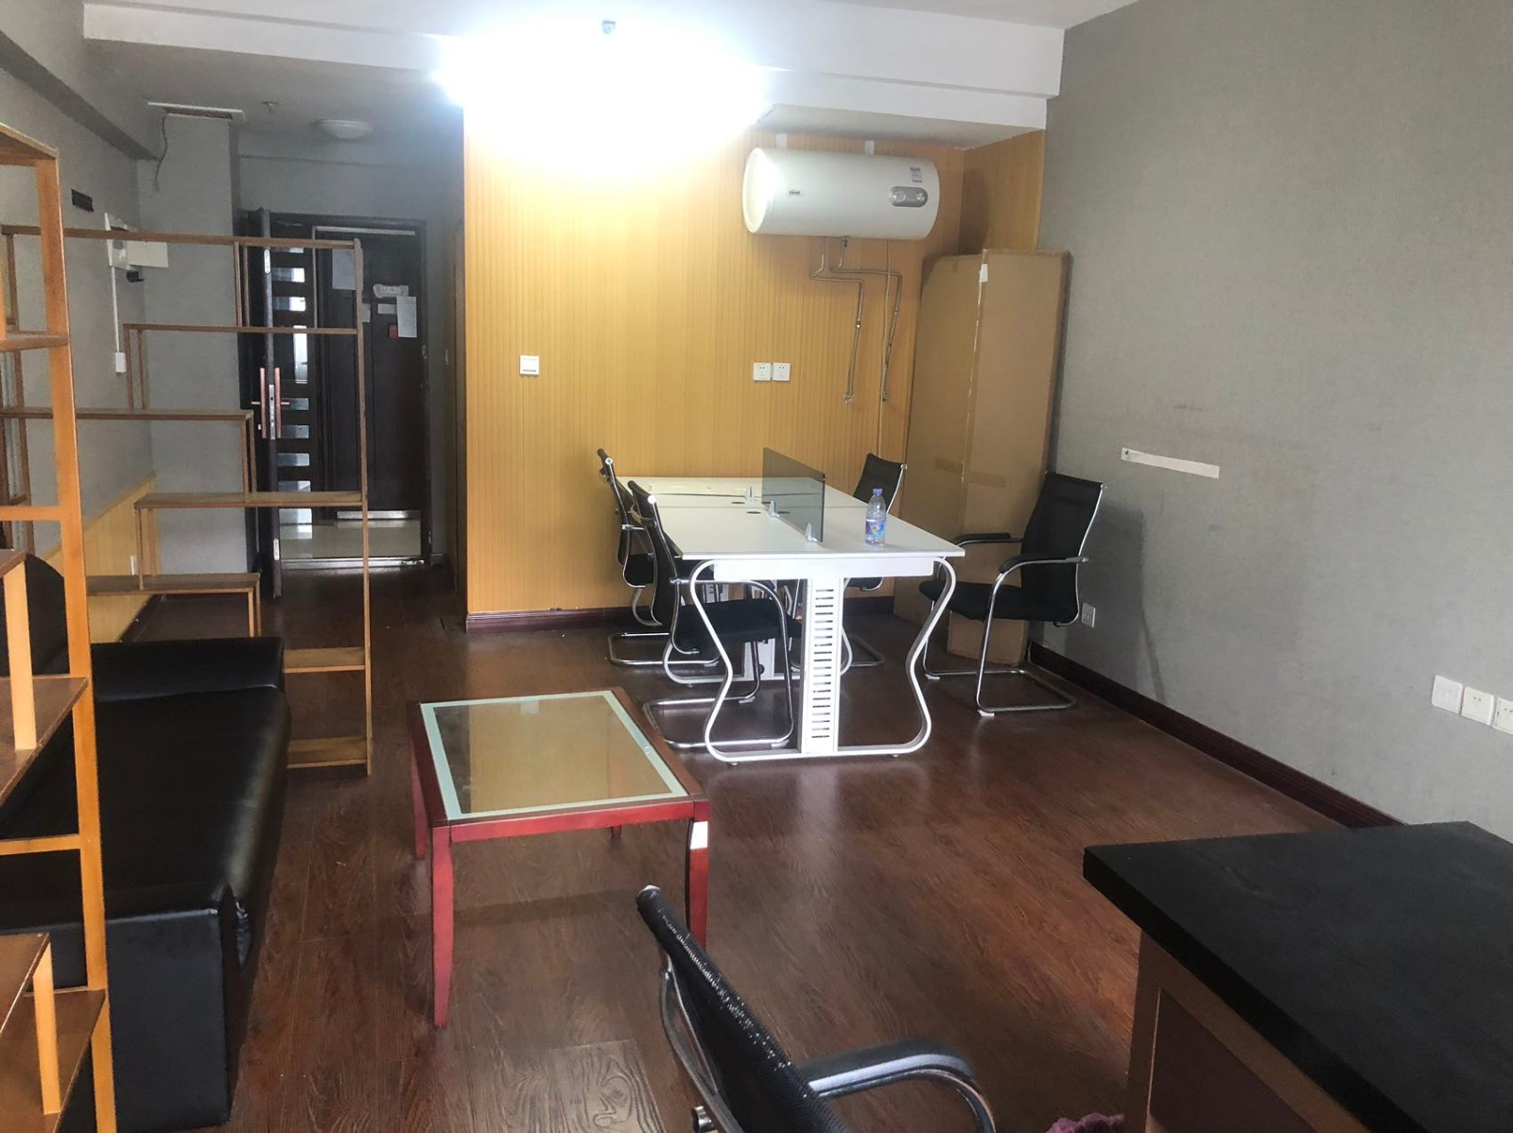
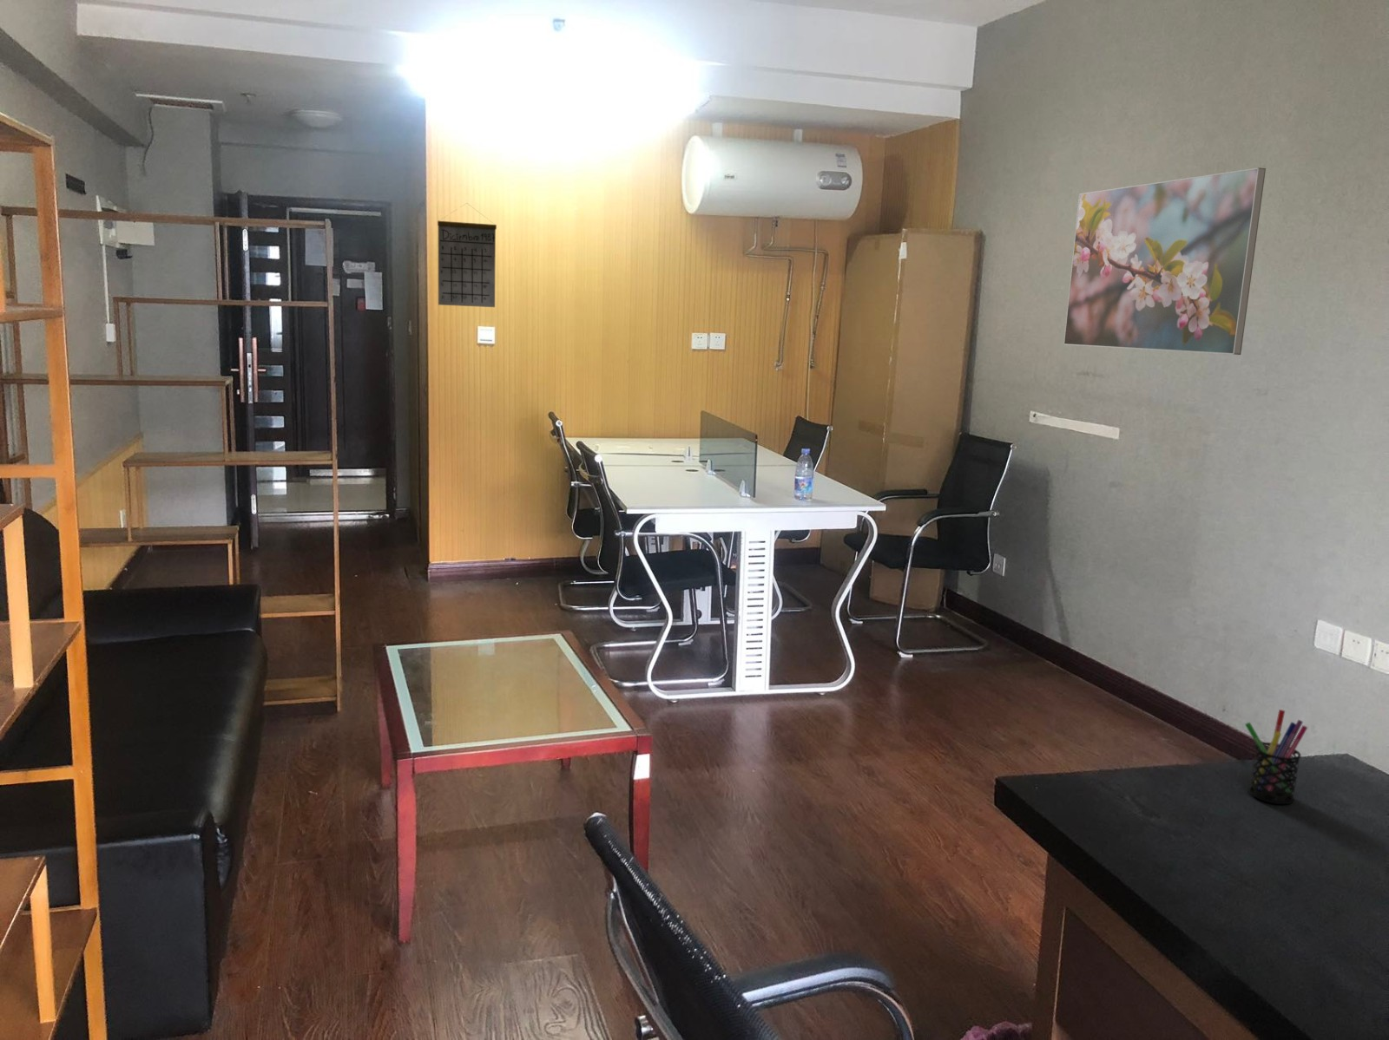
+ pen holder [1244,709,1308,805]
+ calendar [437,203,497,308]
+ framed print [1062,166,1267,356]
